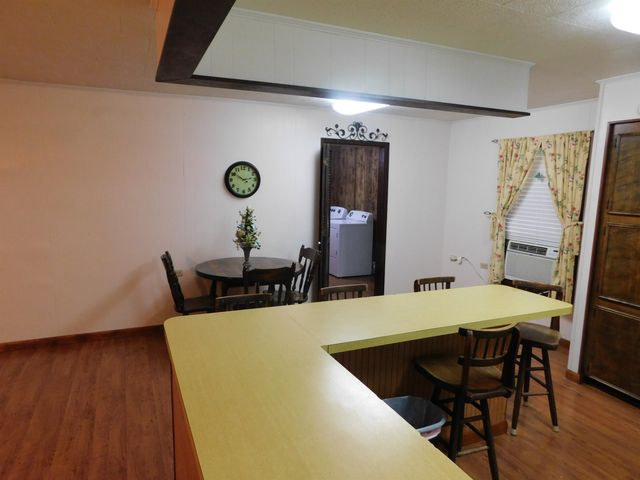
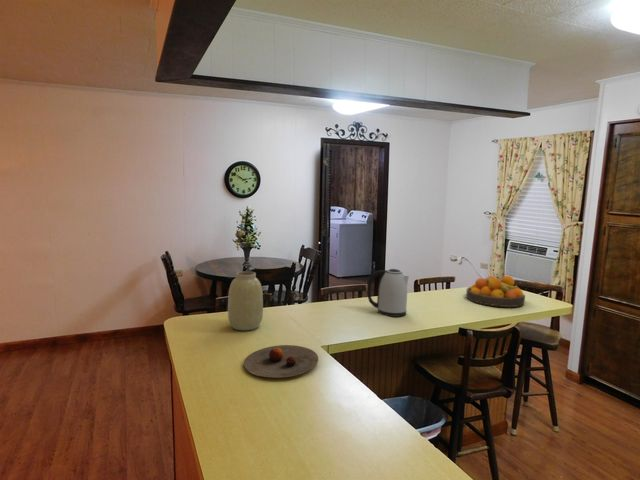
+ plate [243,344,319,379]
+ vase [227,270,264,331]
+ fruit bowl [465,275,526,308]
+ kettle [366,268,410,318]
